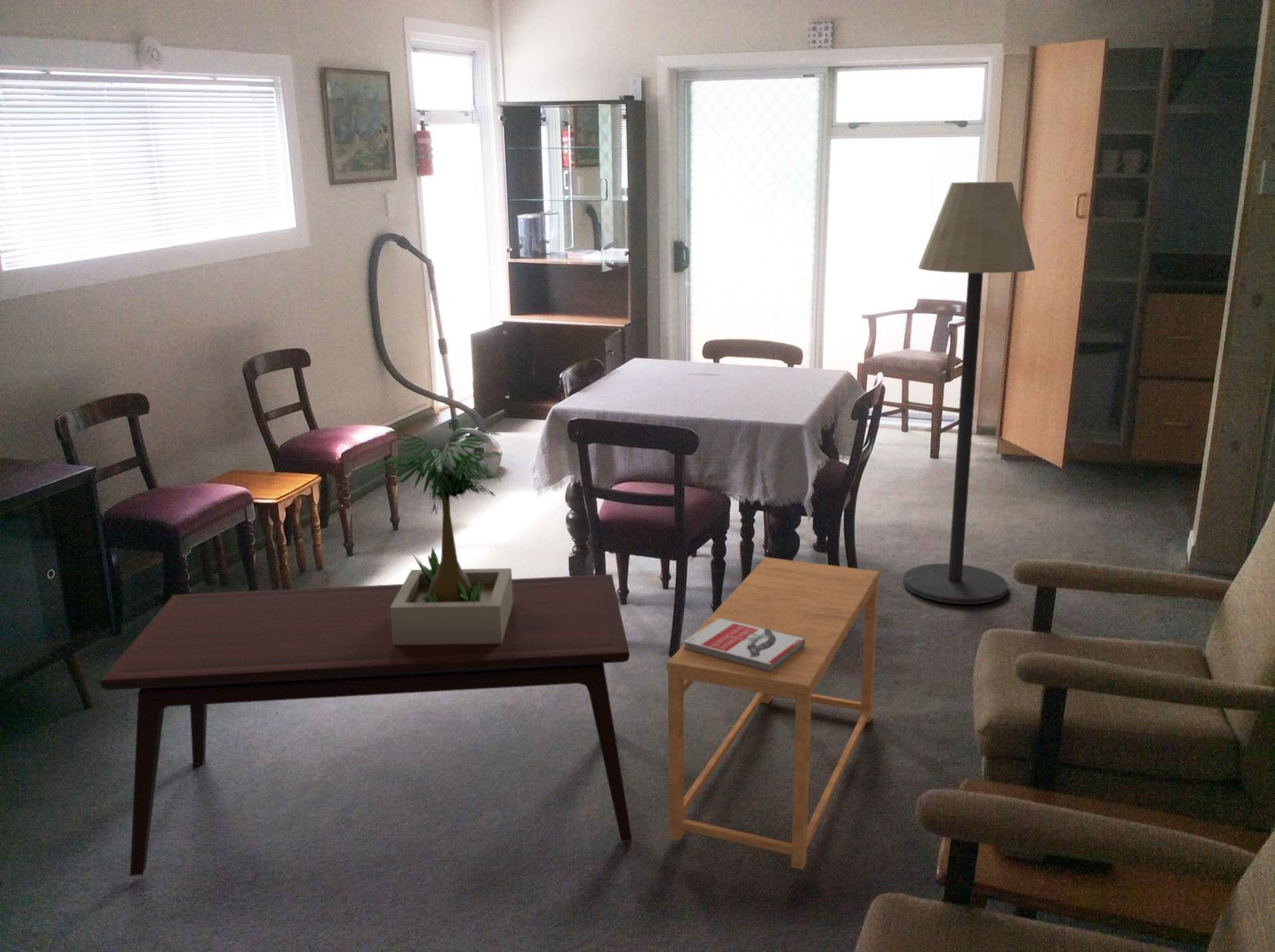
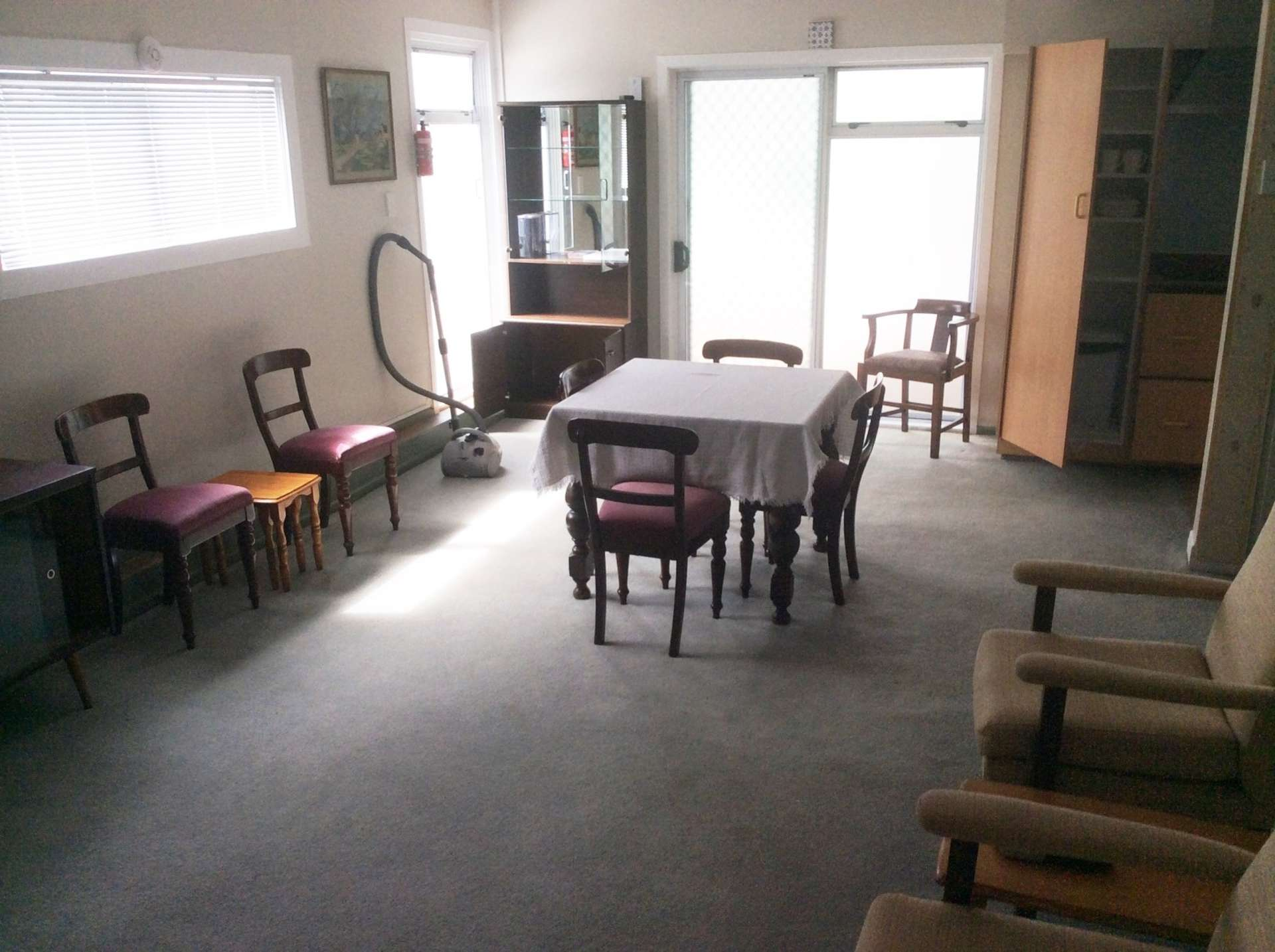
- floor lamp [902,181,1036,605]
- book [683,618,805,672]
- coffee table [99,574,633,876]
- side table [666,556,881,870]
- potted plant [366,419,513,645]
